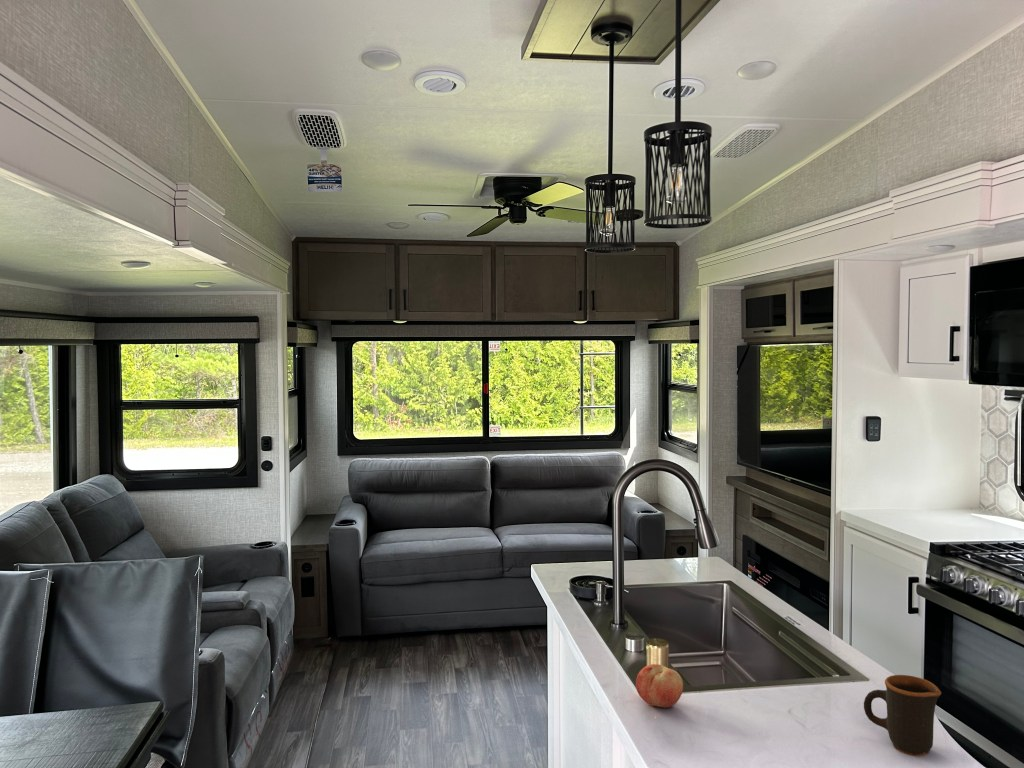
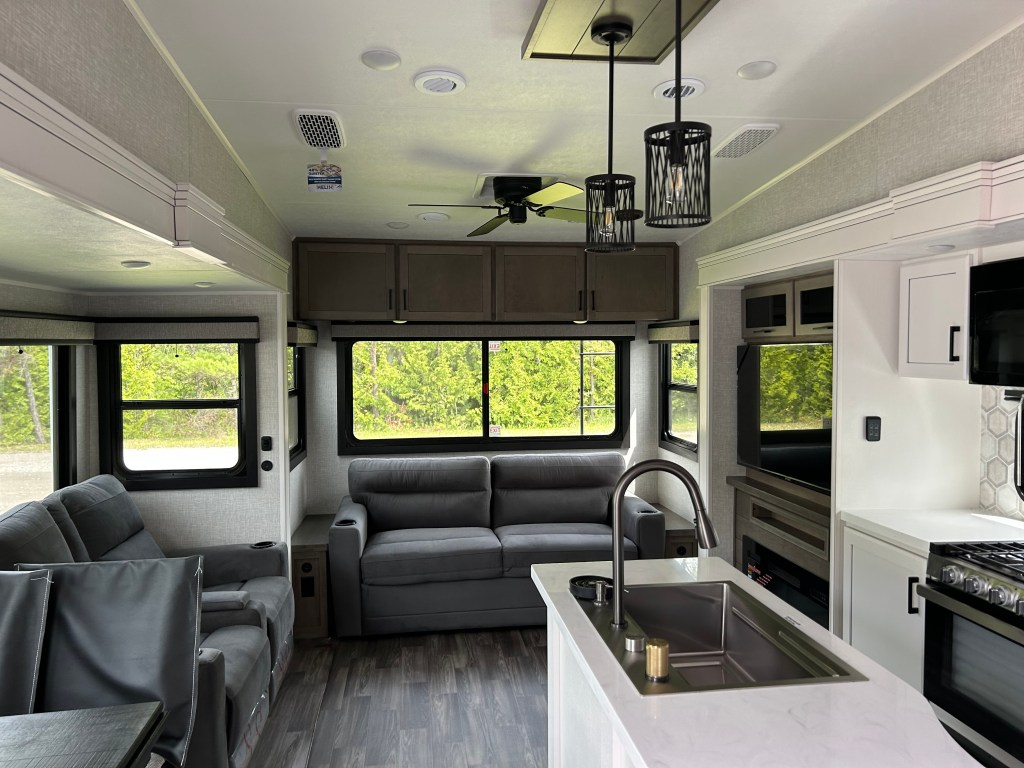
- mug [863,674,942,757]
- fruit [635,663,684,709]
